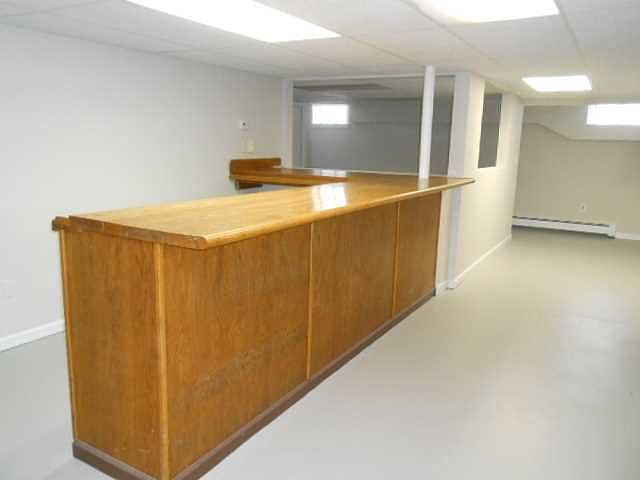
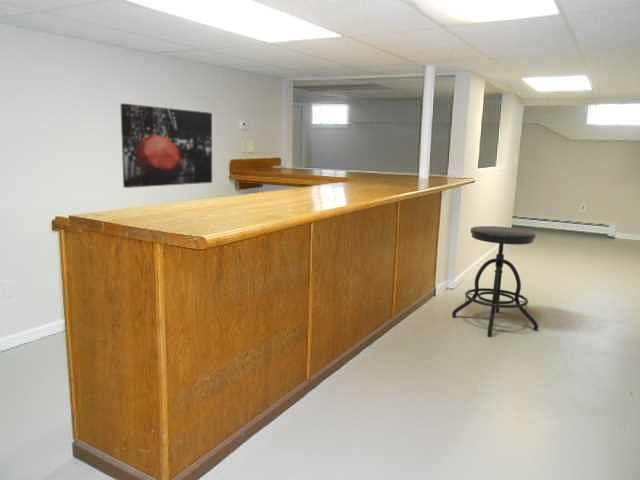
+ wall art [119,102,213,189]
+ stool [451,225,539,337]
